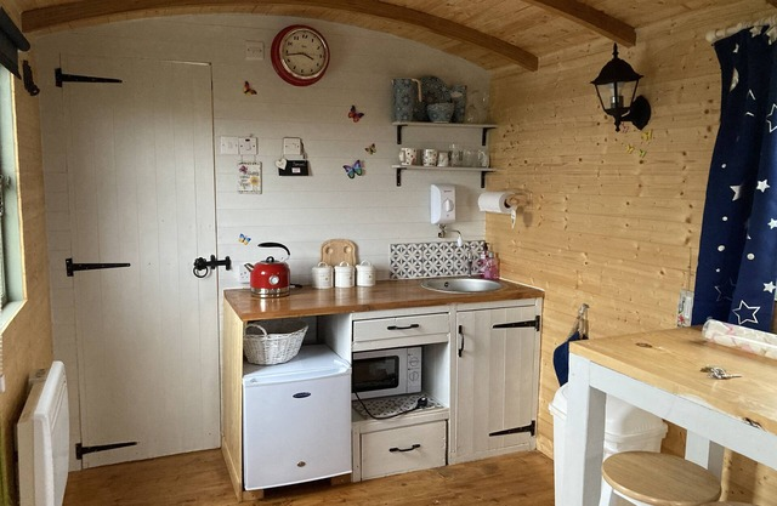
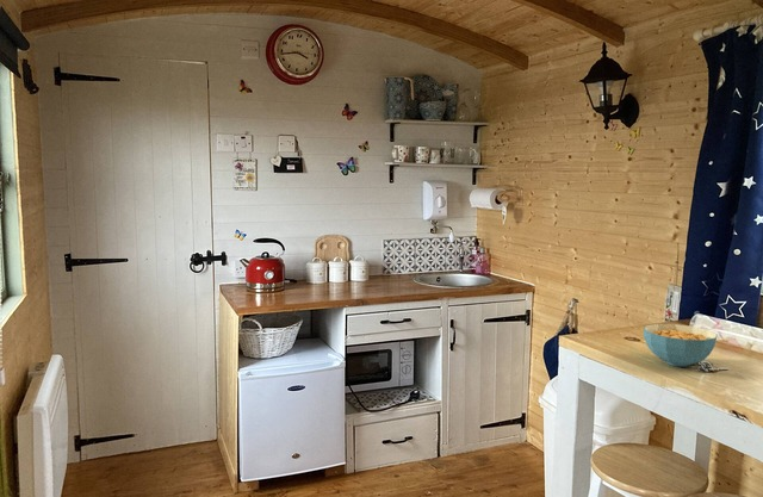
+ cereal bowl [643,323,719,368]
